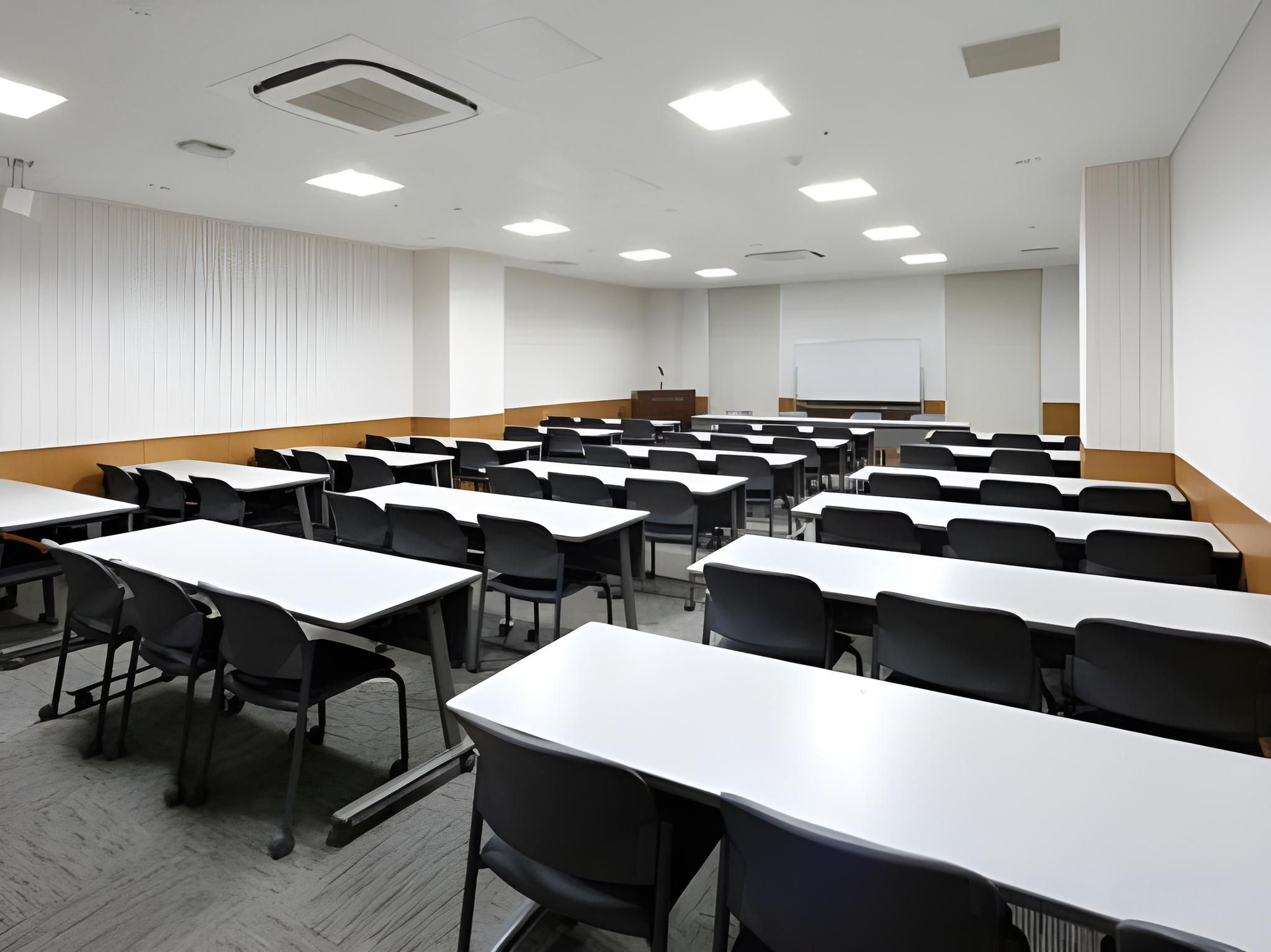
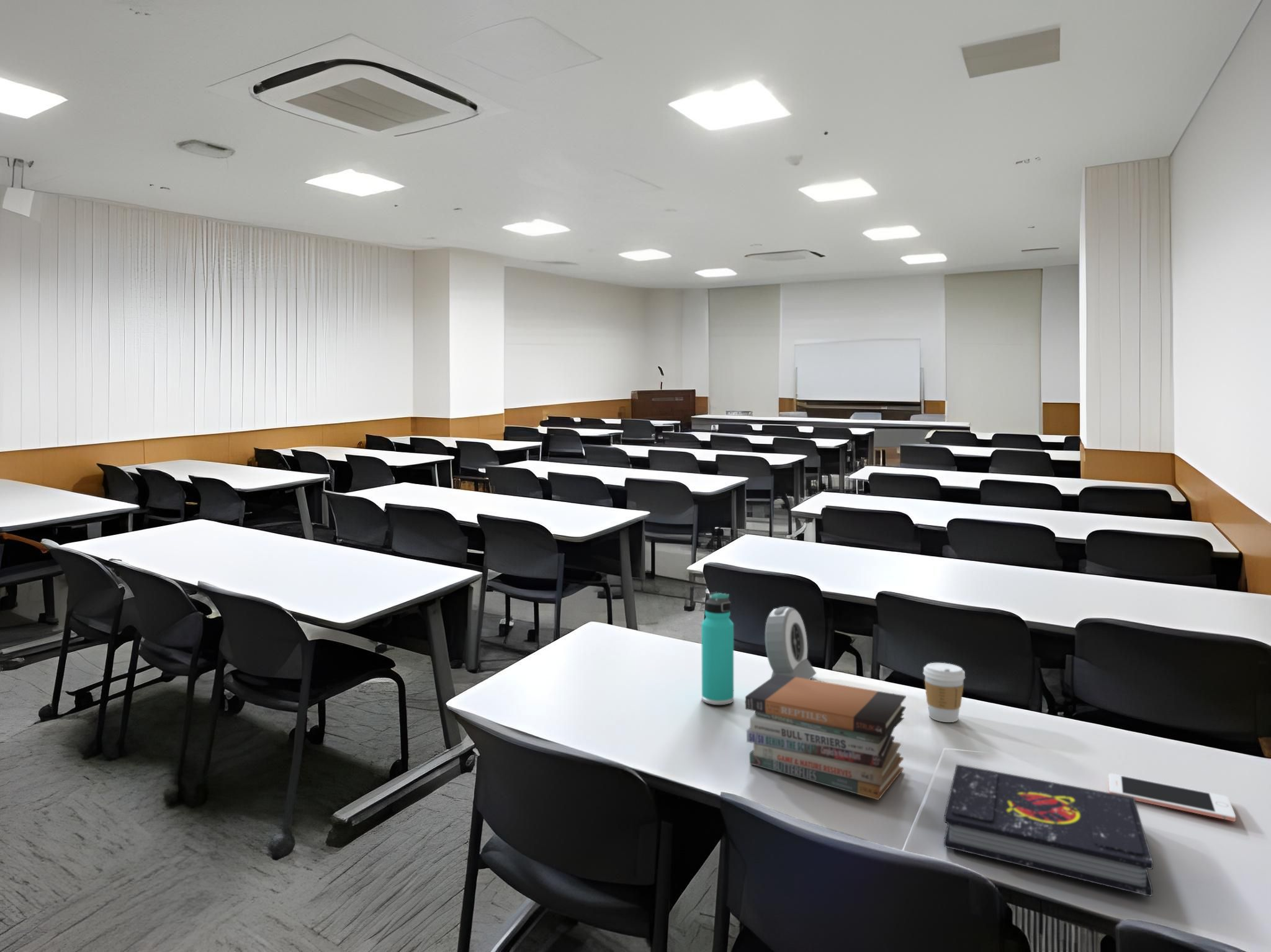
+ coffee cup [923,662,966,723]
+ thermos bottle [701,591,734,706]
+ cell phone [1108,773,1236,822]
+ alarm clock [765,606,817,680]
+ book stack [745,674,907,801]
+ book [943,763,1154,897]
